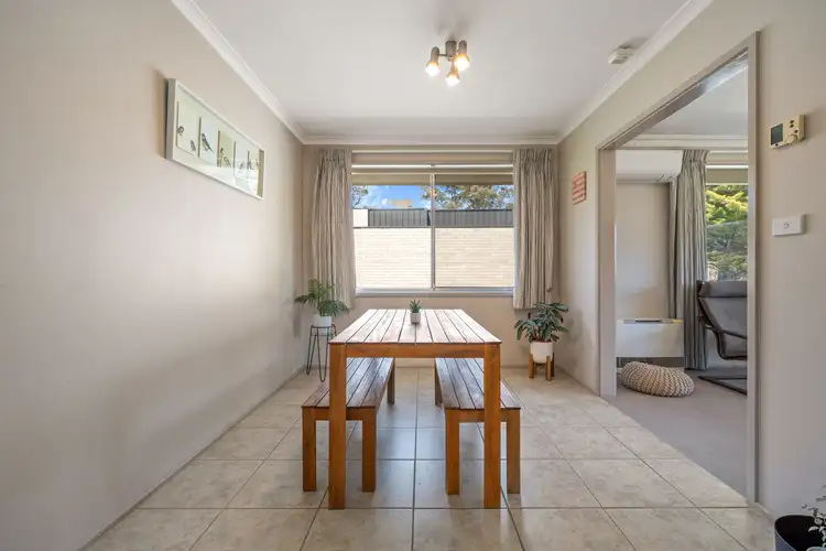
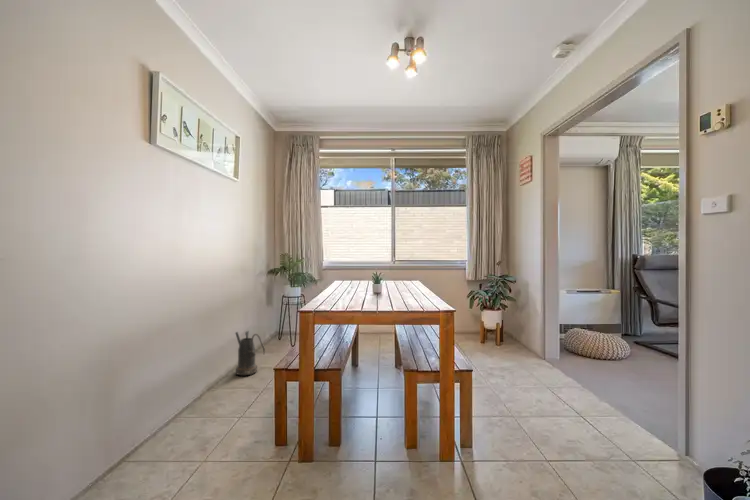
+ watering can [234,330,266,376]
